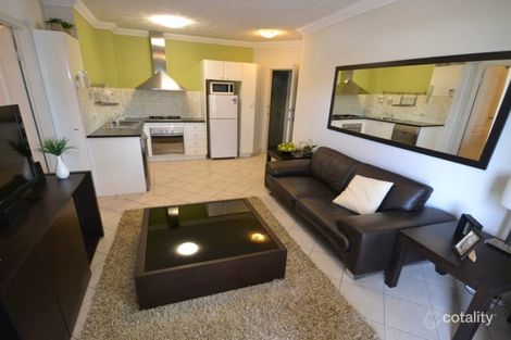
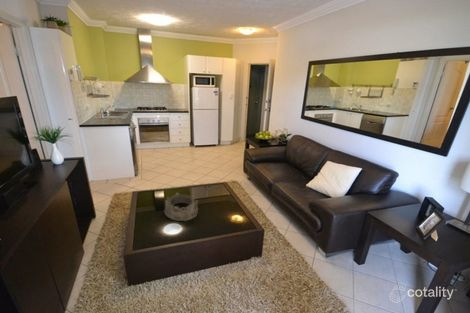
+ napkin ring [164,192,199,222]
